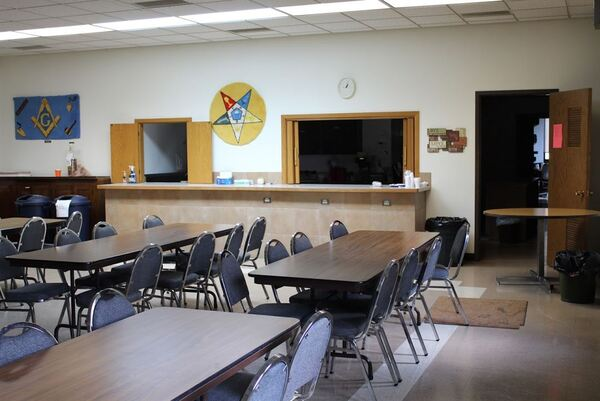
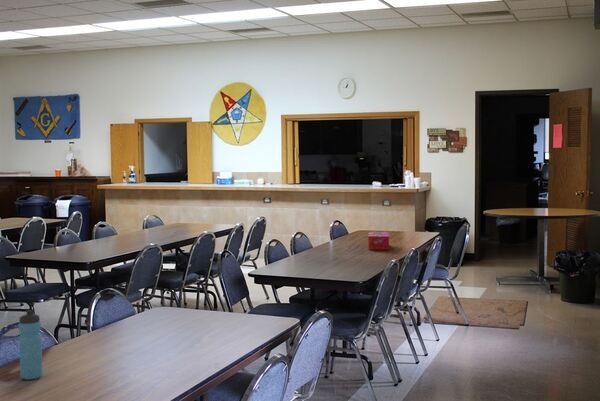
+ tissue box [367,231,390,251]
+ water bottle [18,309,43,381]
